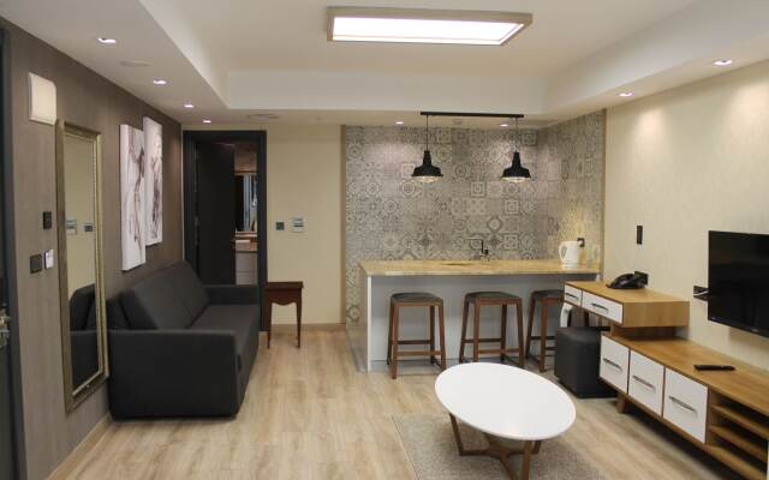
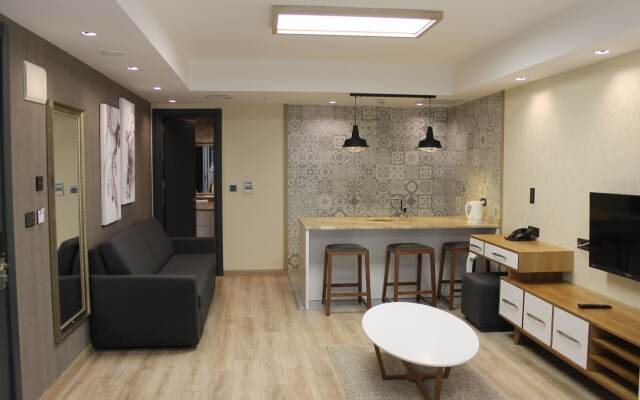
- side table [262,280,305,350]
